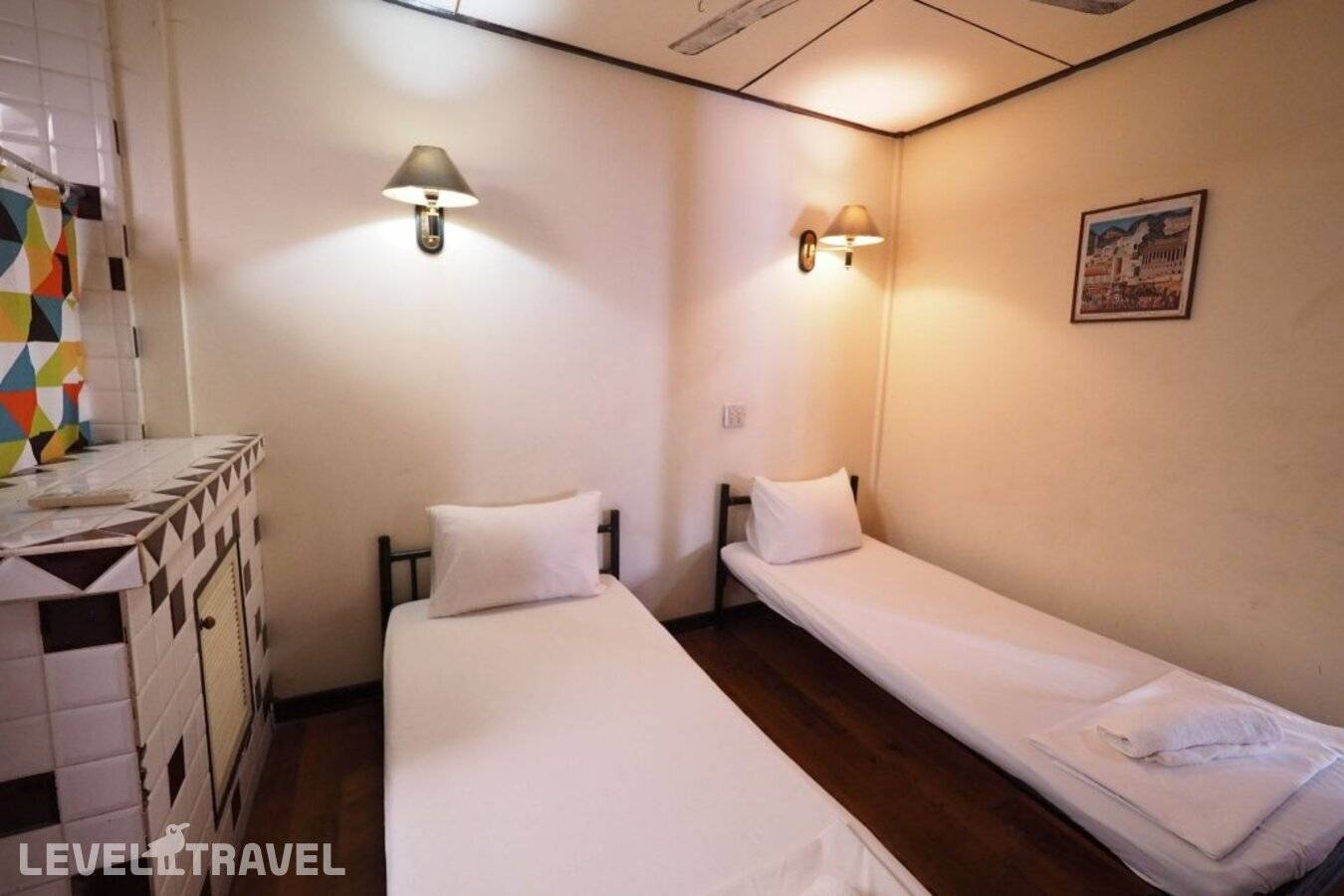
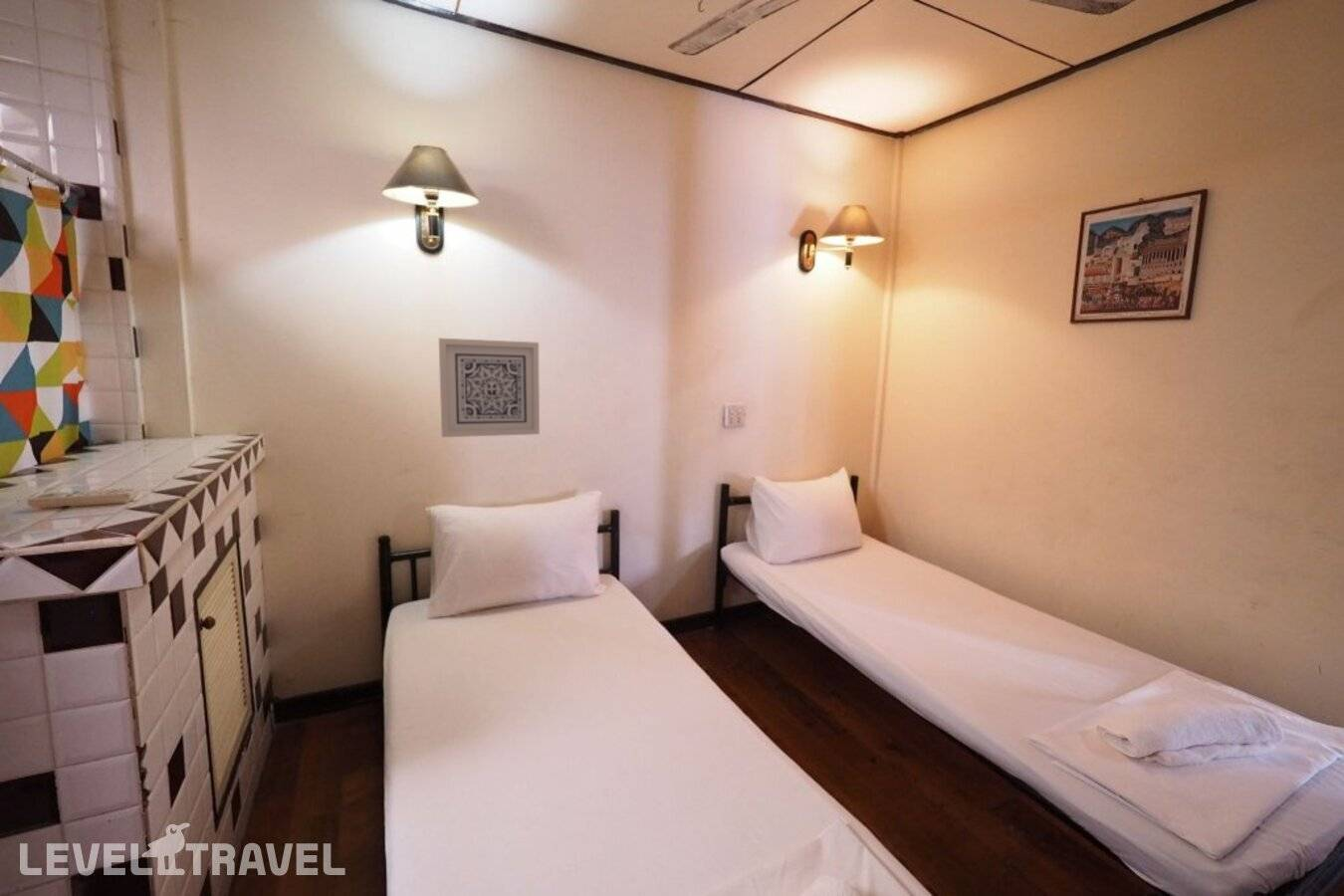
+ wall art [438,337,541,438]
